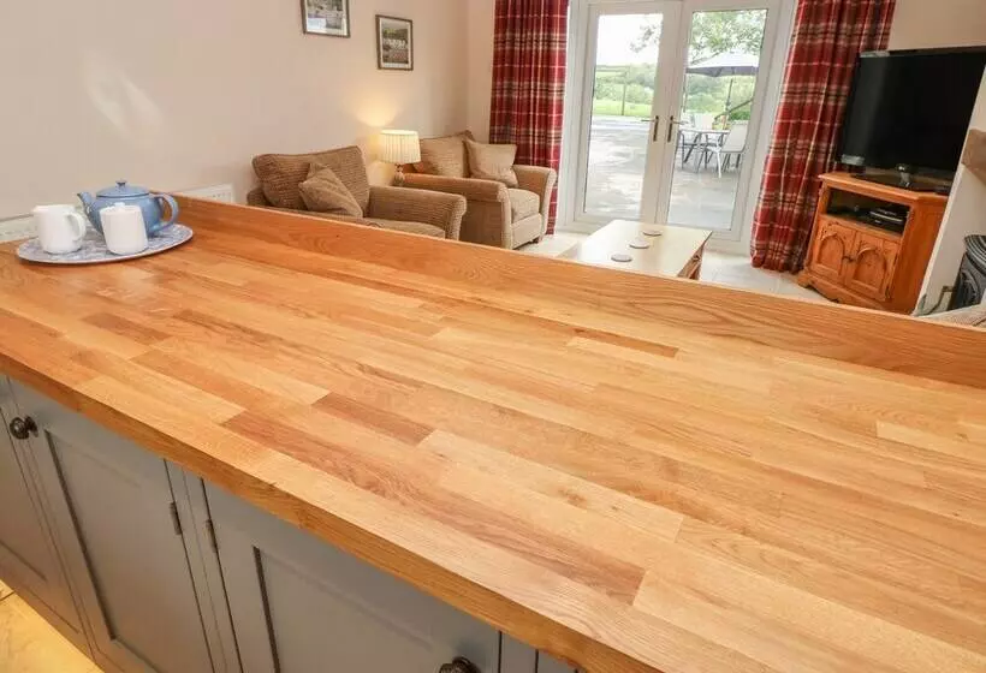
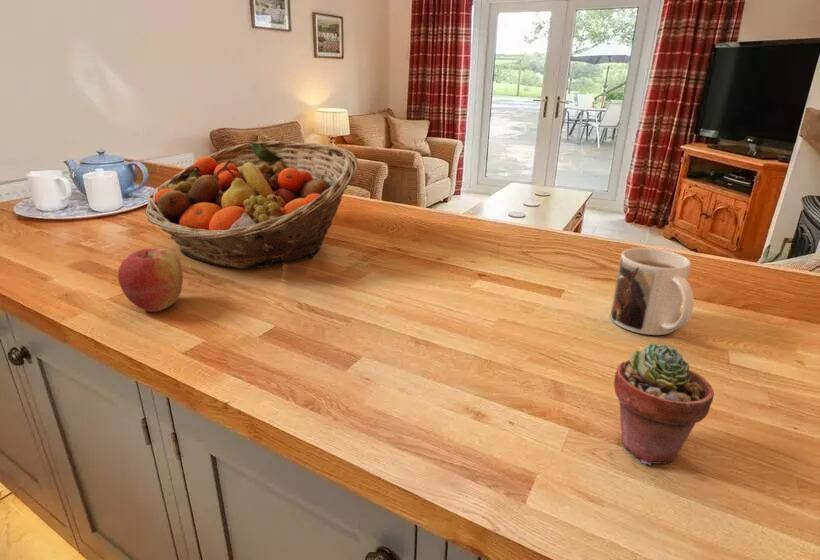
+ apple [117,247,184,313]
+ fruit basket [144,140,359,270]
+ potted succulent [613,343,715,466]
+ mug [609,247,695,336]
